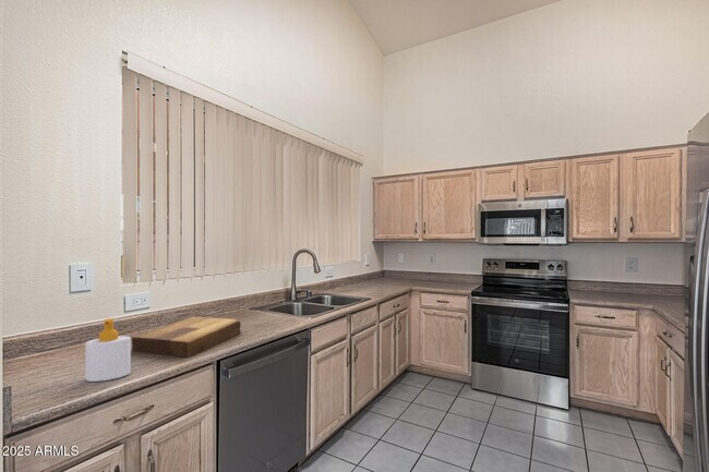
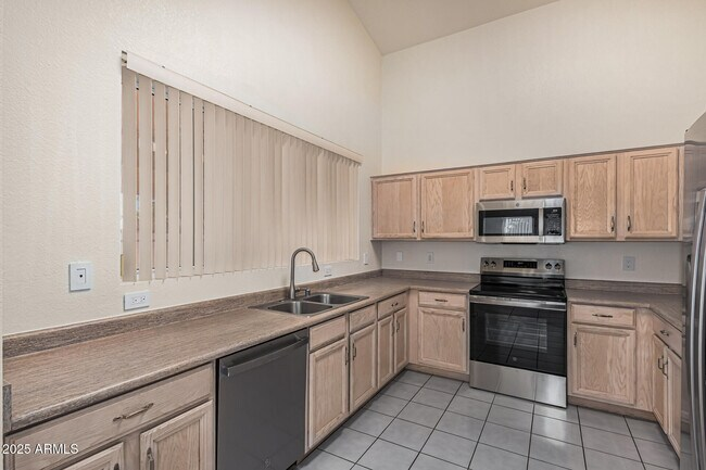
- cutting board [131,316,242,359]
- soap bottle [84,317,132,383]
